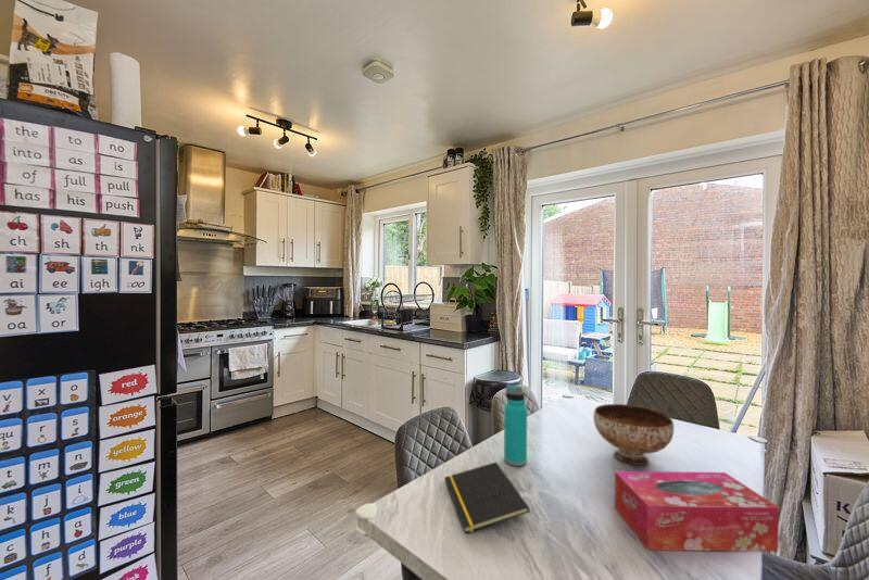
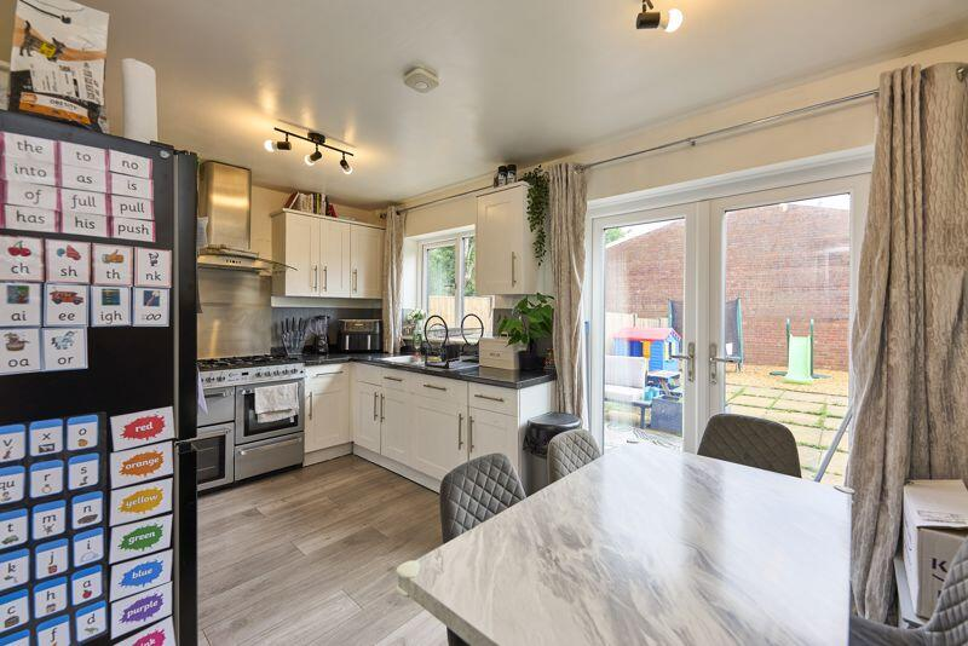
- water bottle [503,383,528,467]
- tissue box [614,470,780,553]
- notepad [443,462,531,534]
- bowl [592,403,675,466]
